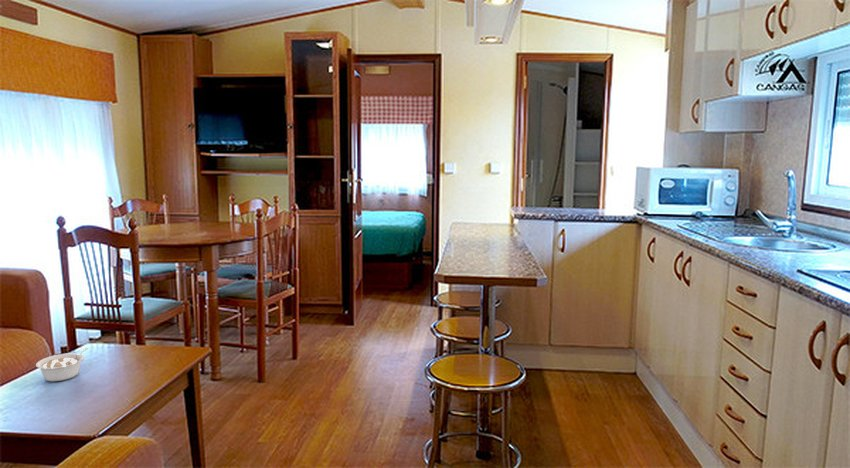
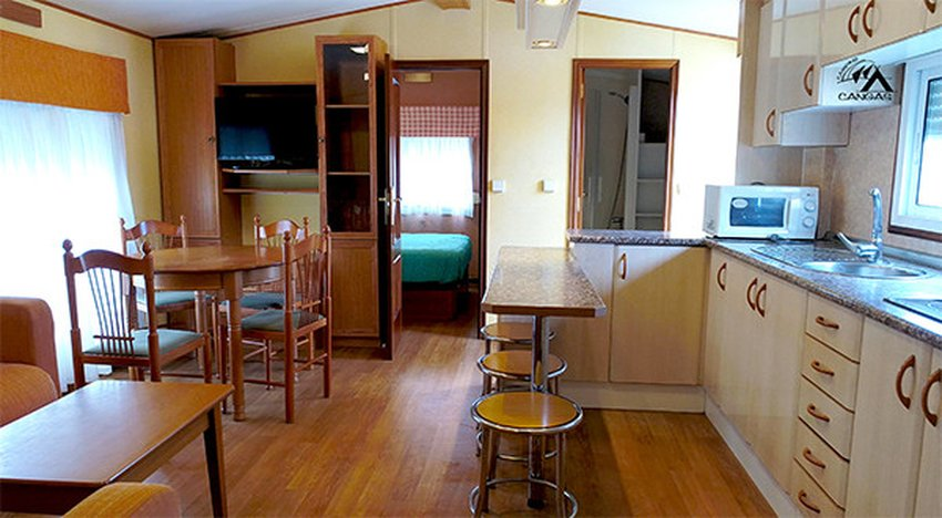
- legume [35,347,89,382]
